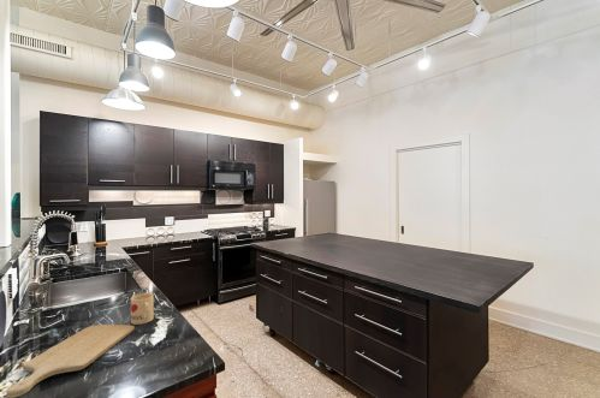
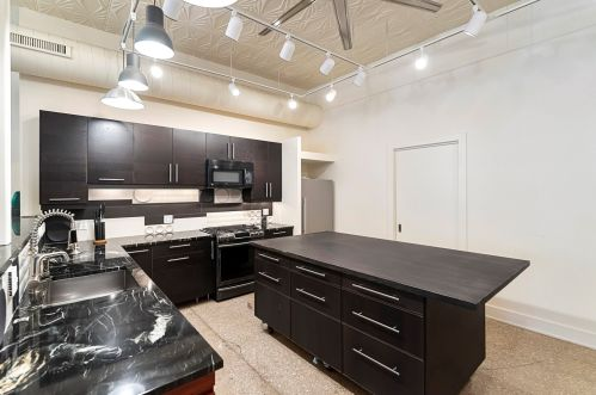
- chopping board [5,323,136,398]
- mug [130,292,155,326]
